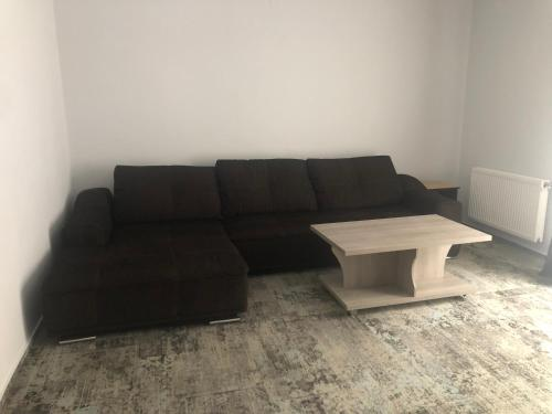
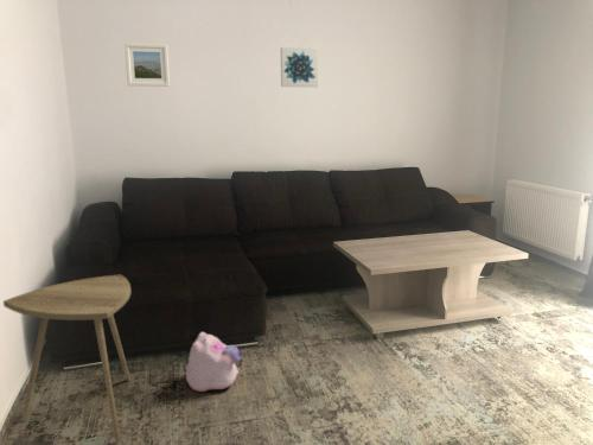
+ wall art [280,46,319,88]
+ side table [2,274,132,441]
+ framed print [123,43,171,88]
+ plush toy [184,331,242,393]
